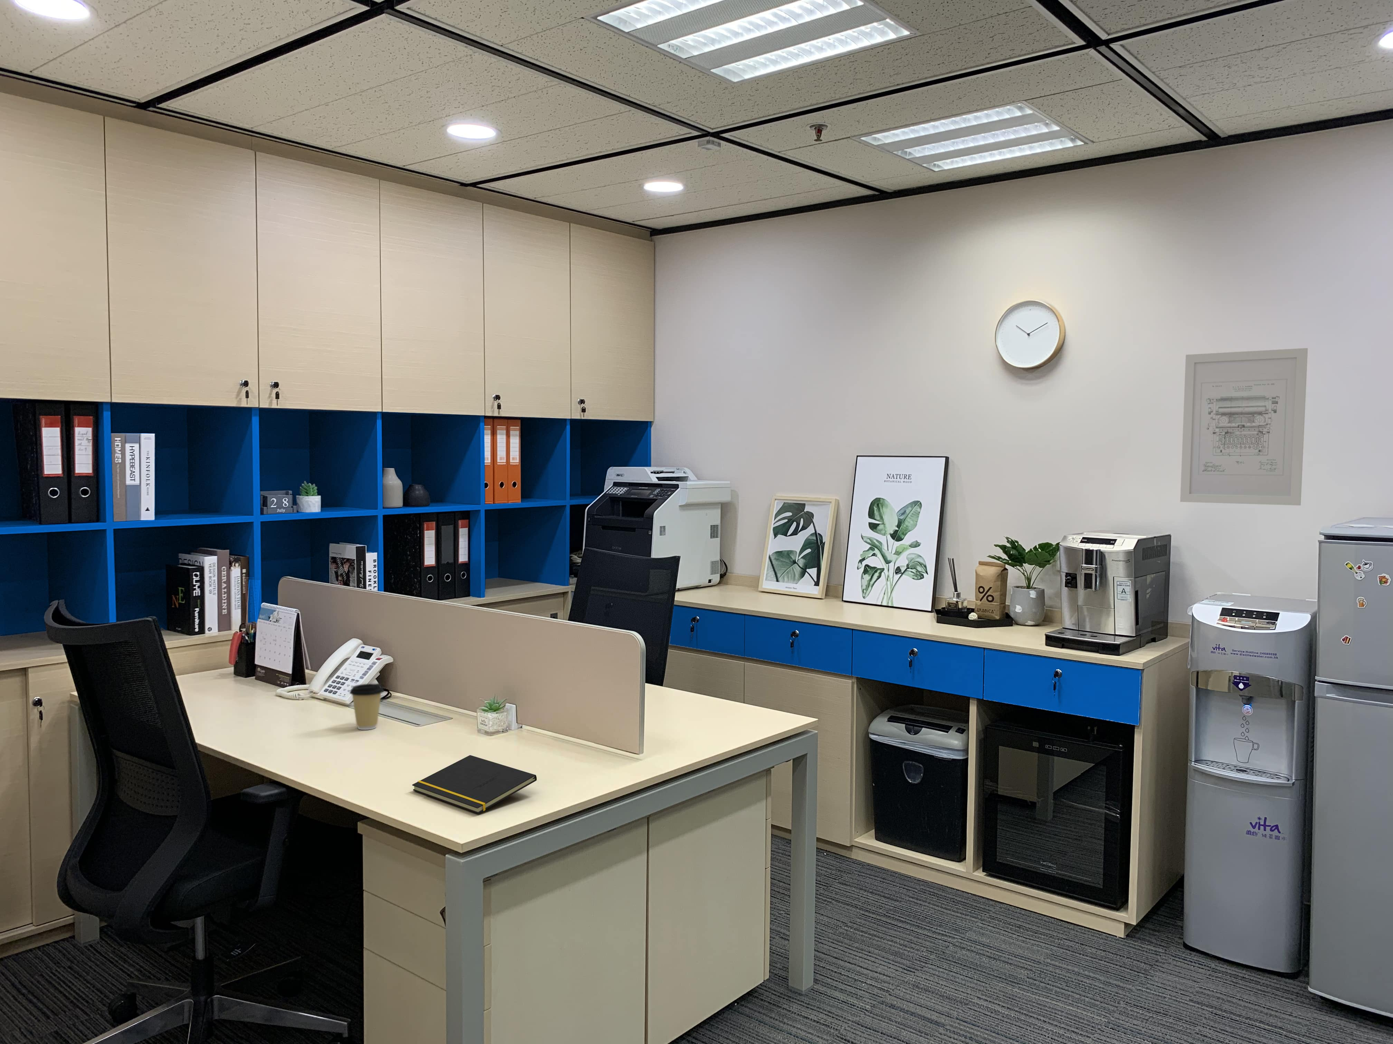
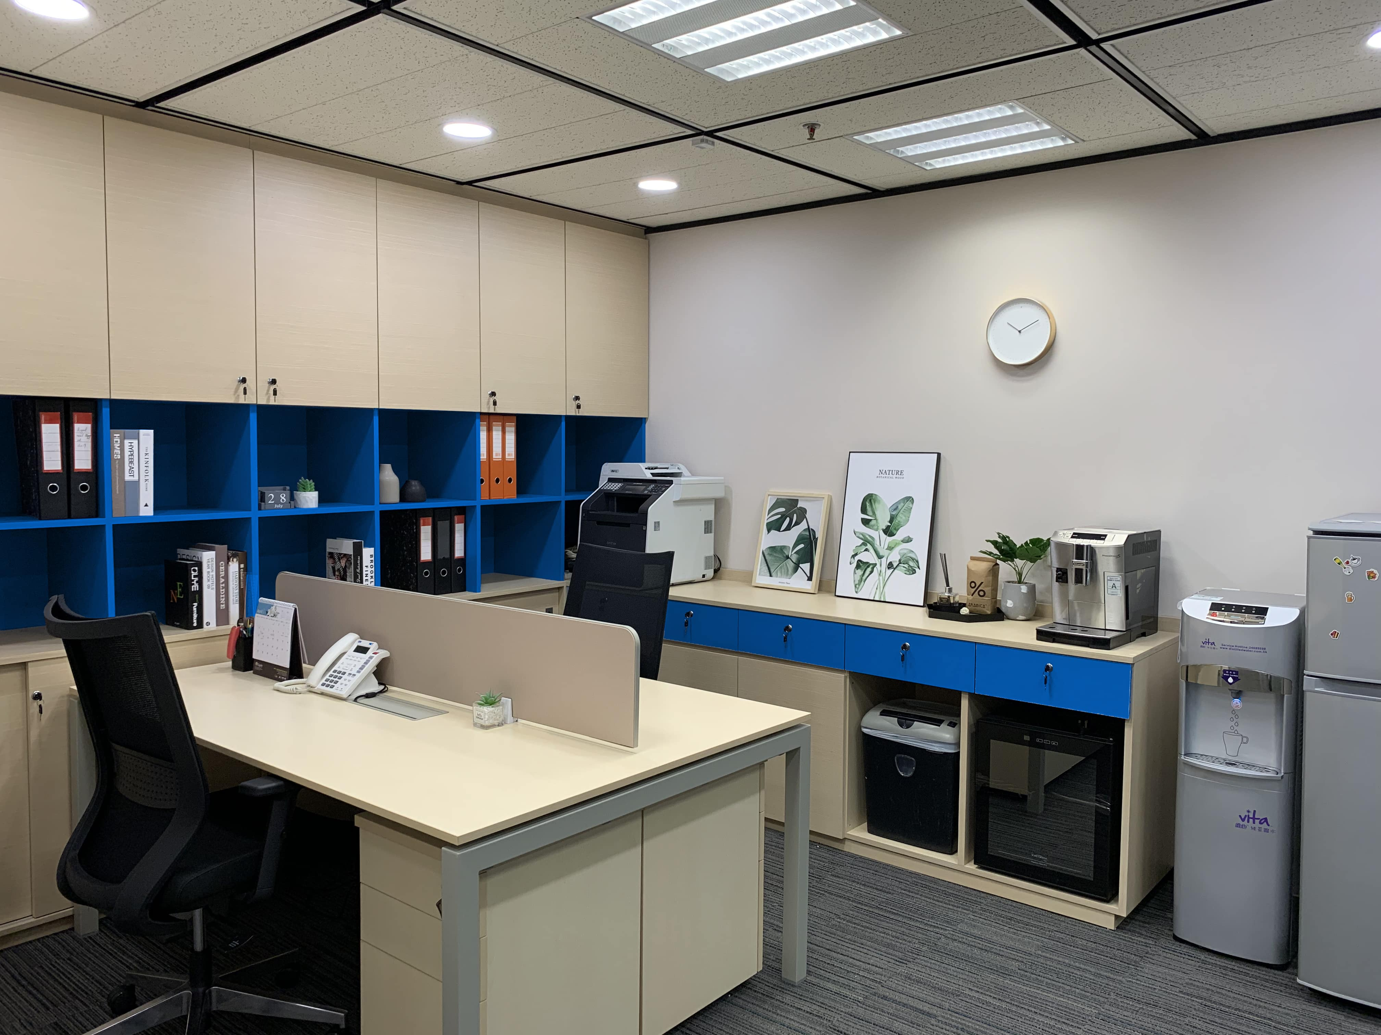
- notepad [411,754,537,814]
- coffee cup [349,683,384,730]
- wall art [1180,348,1309,506]
